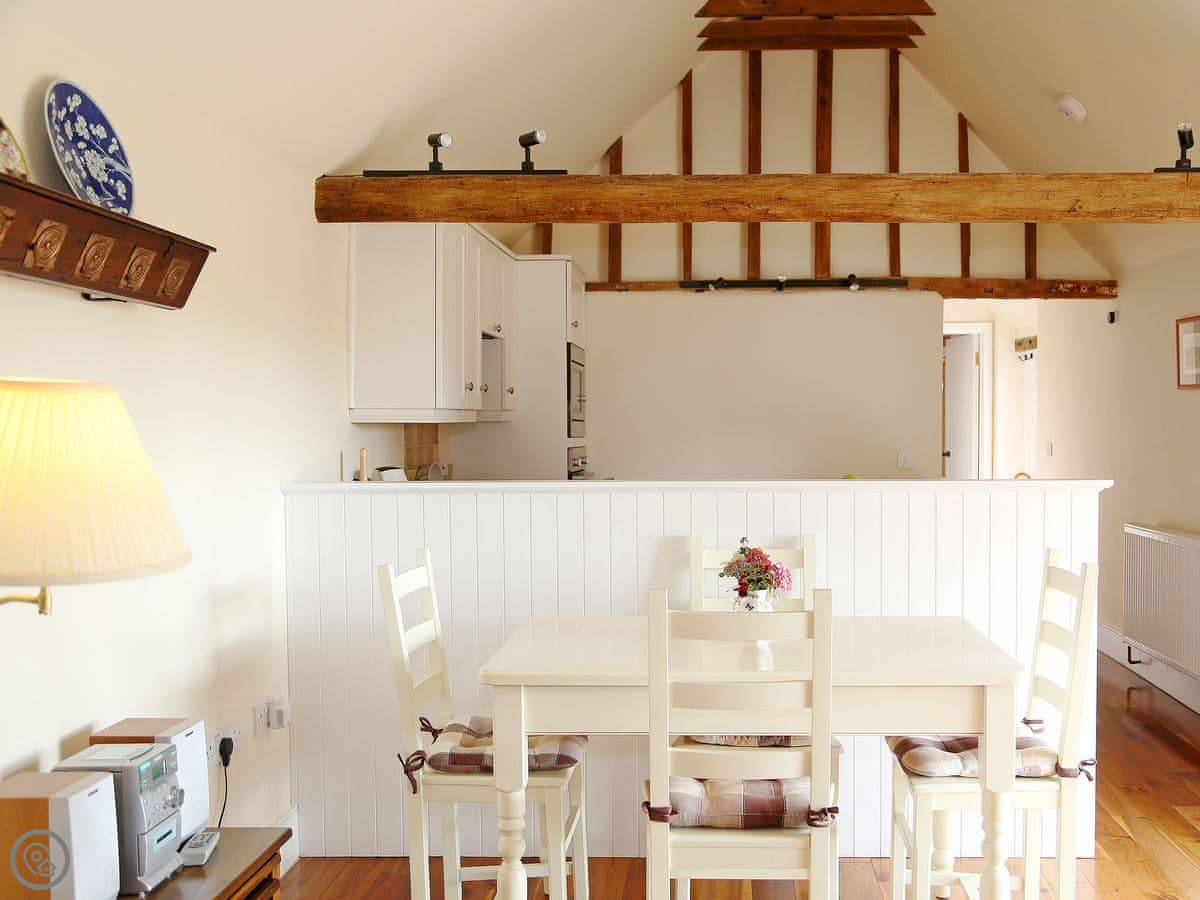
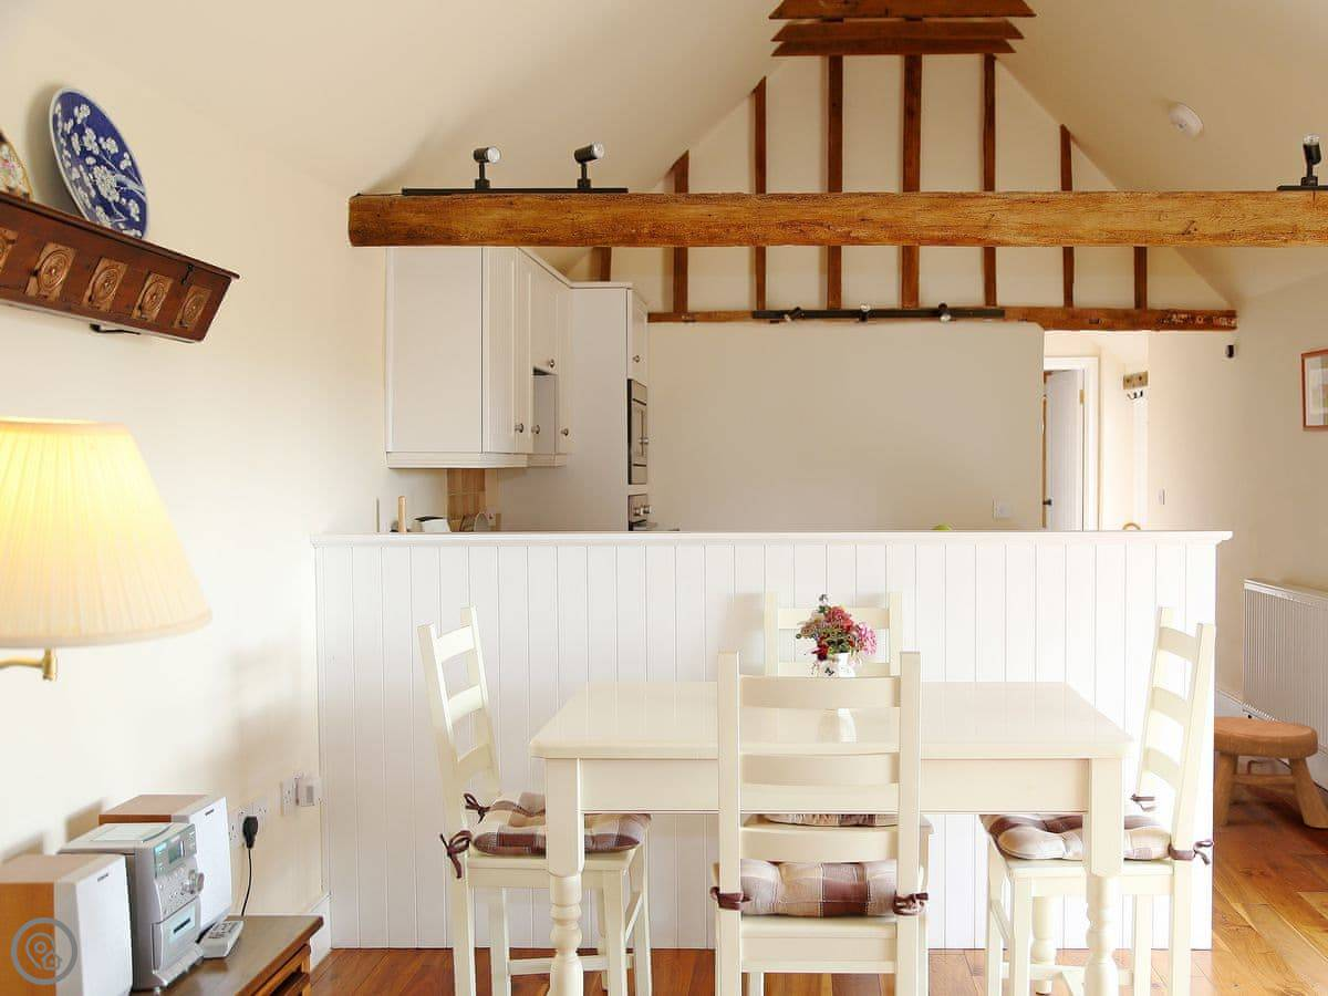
+ stool [1213,716,1328,829]
